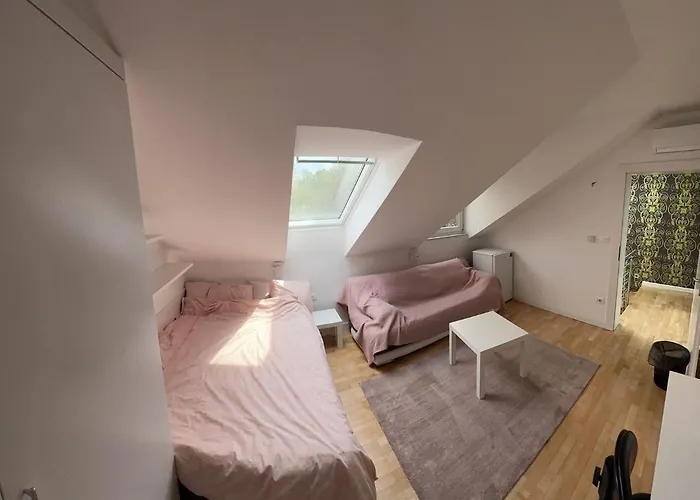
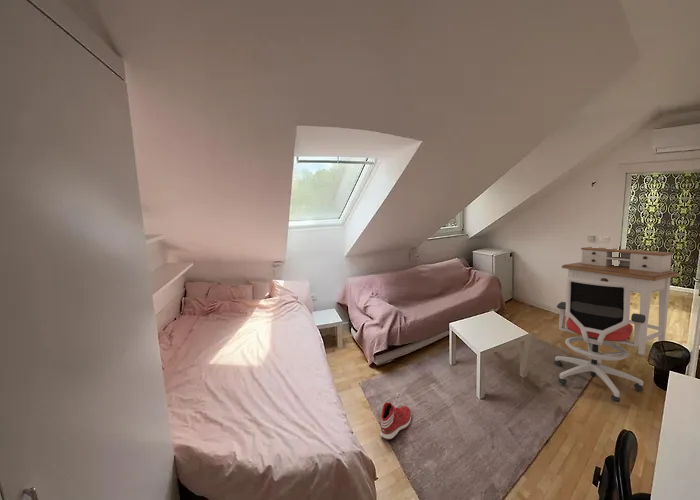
+ office chair [554,277,646,403]
+ sneaker [379,401,412,440]
+ desk [561,246,680,356]
